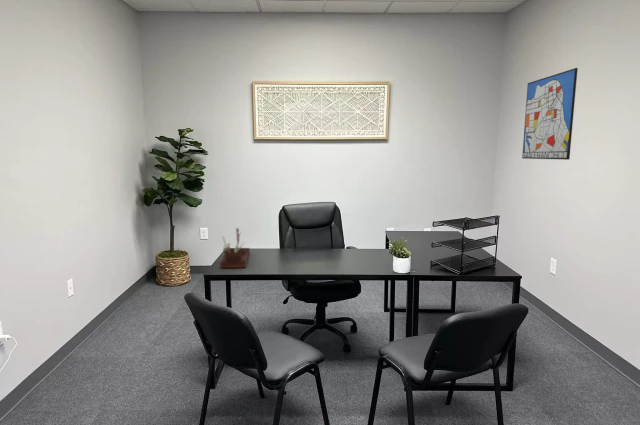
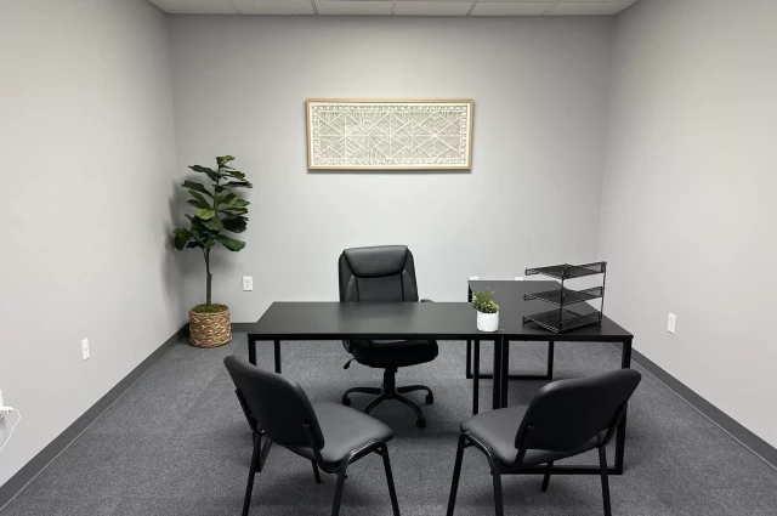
- wall art [521,67,579,161]
- desk organizer [219,227,251,269]
